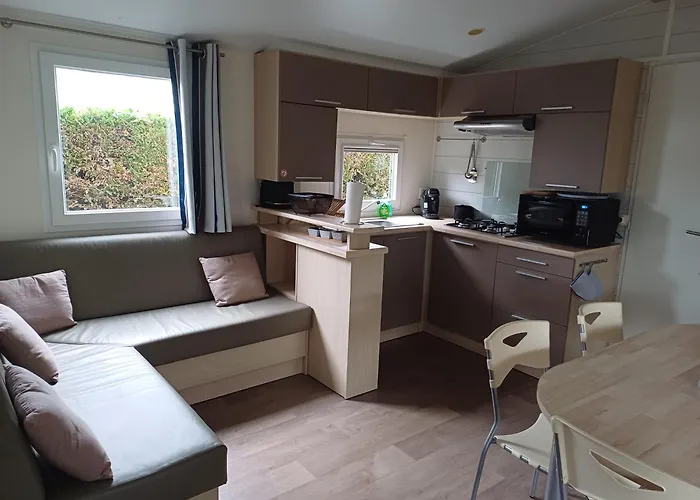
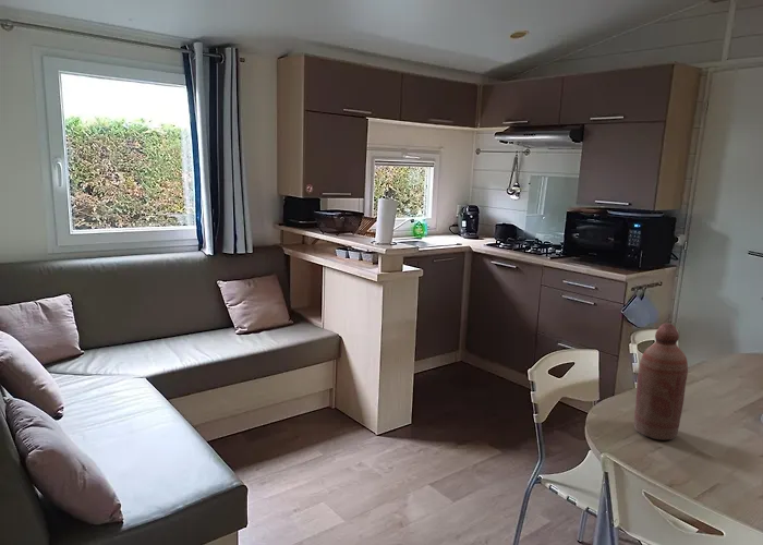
+ bottle [633,322,689,440]
